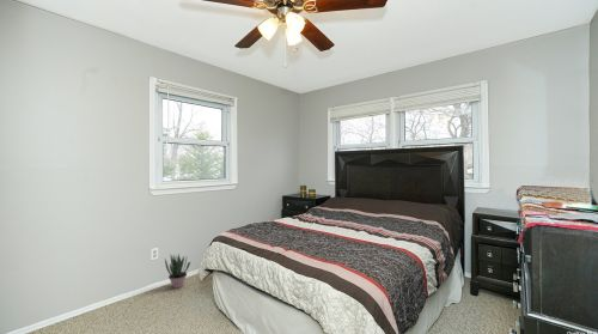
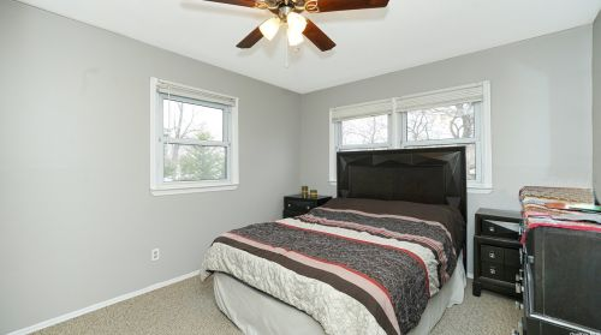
- potted plant [164,253,191,290]
